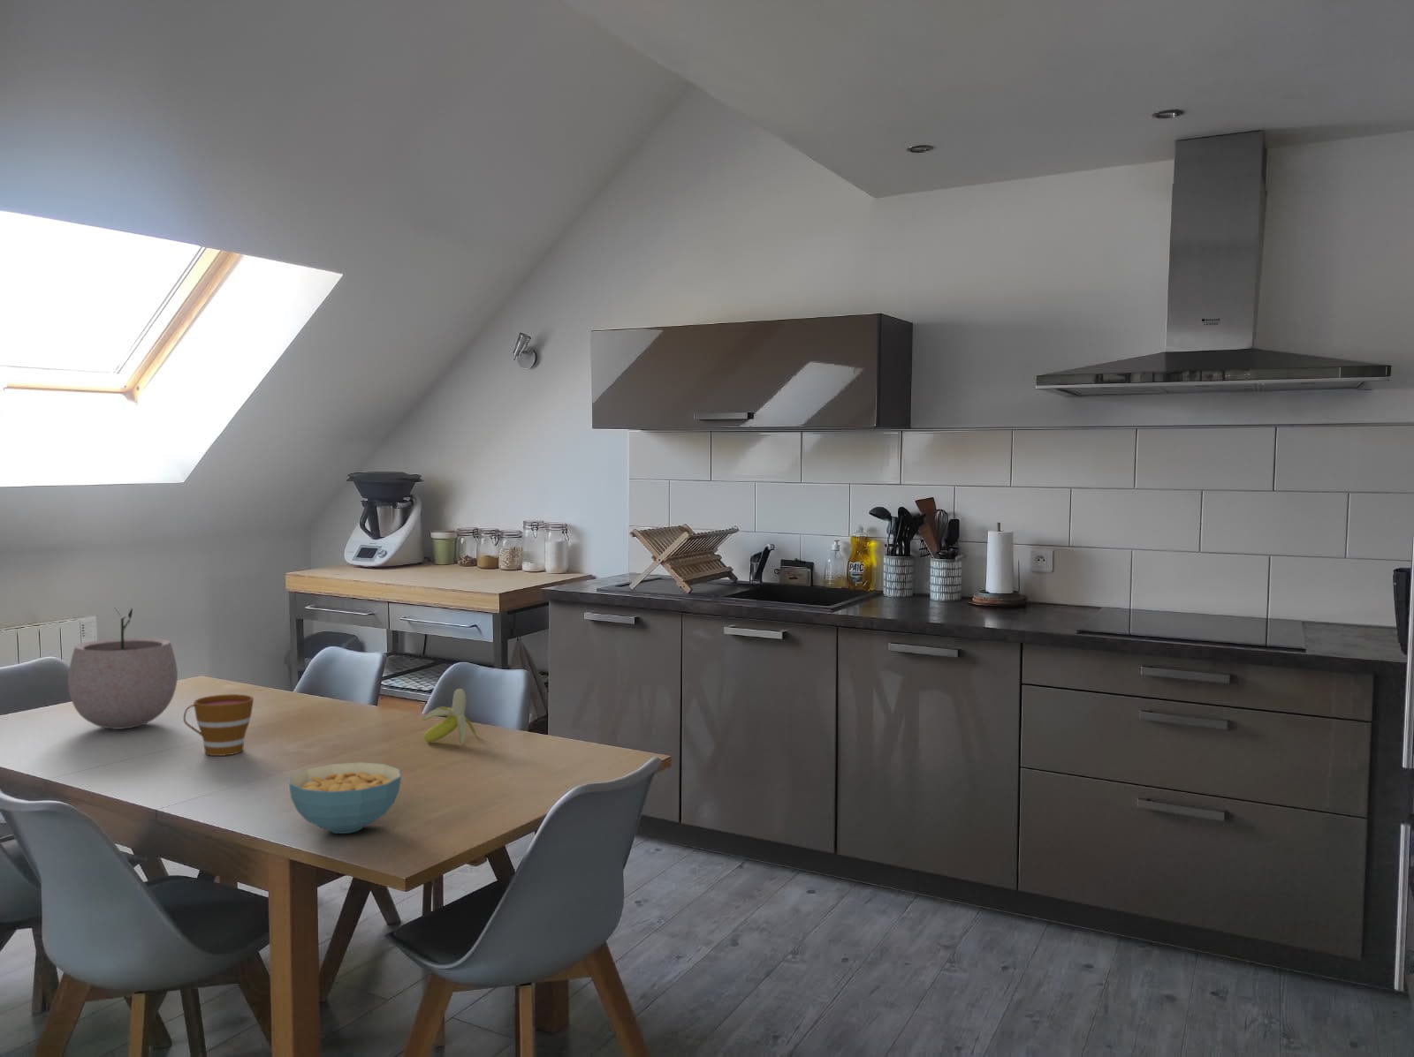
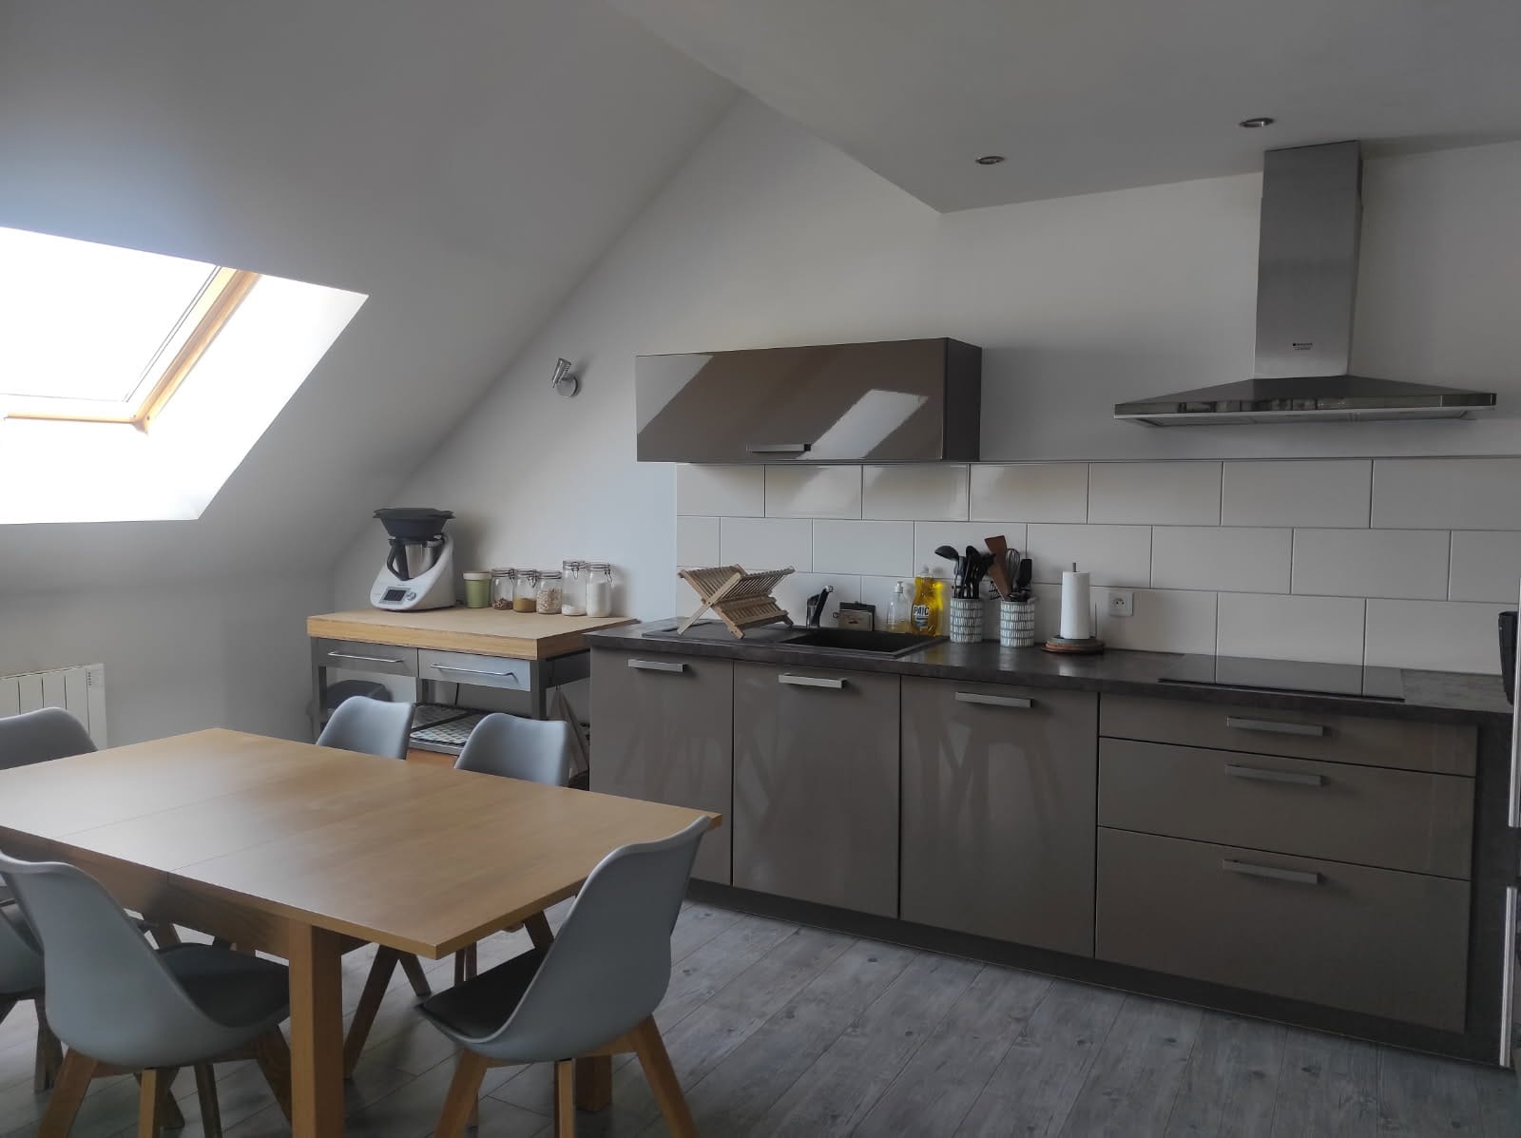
- plant pot [67,607,179,731]
- cereal bowl [288,762,402,835]
- cup [183,693,254,757]
- banana [422,688,478,746]
